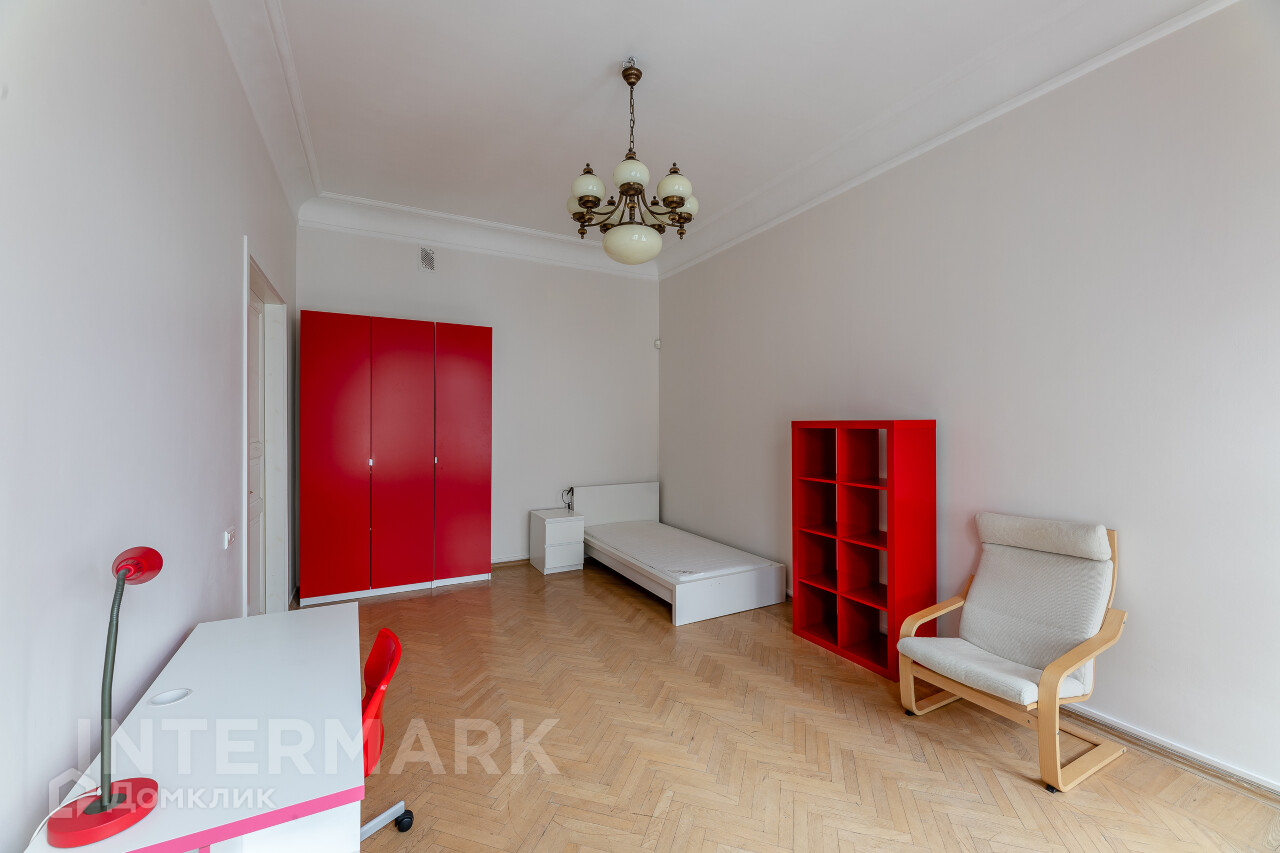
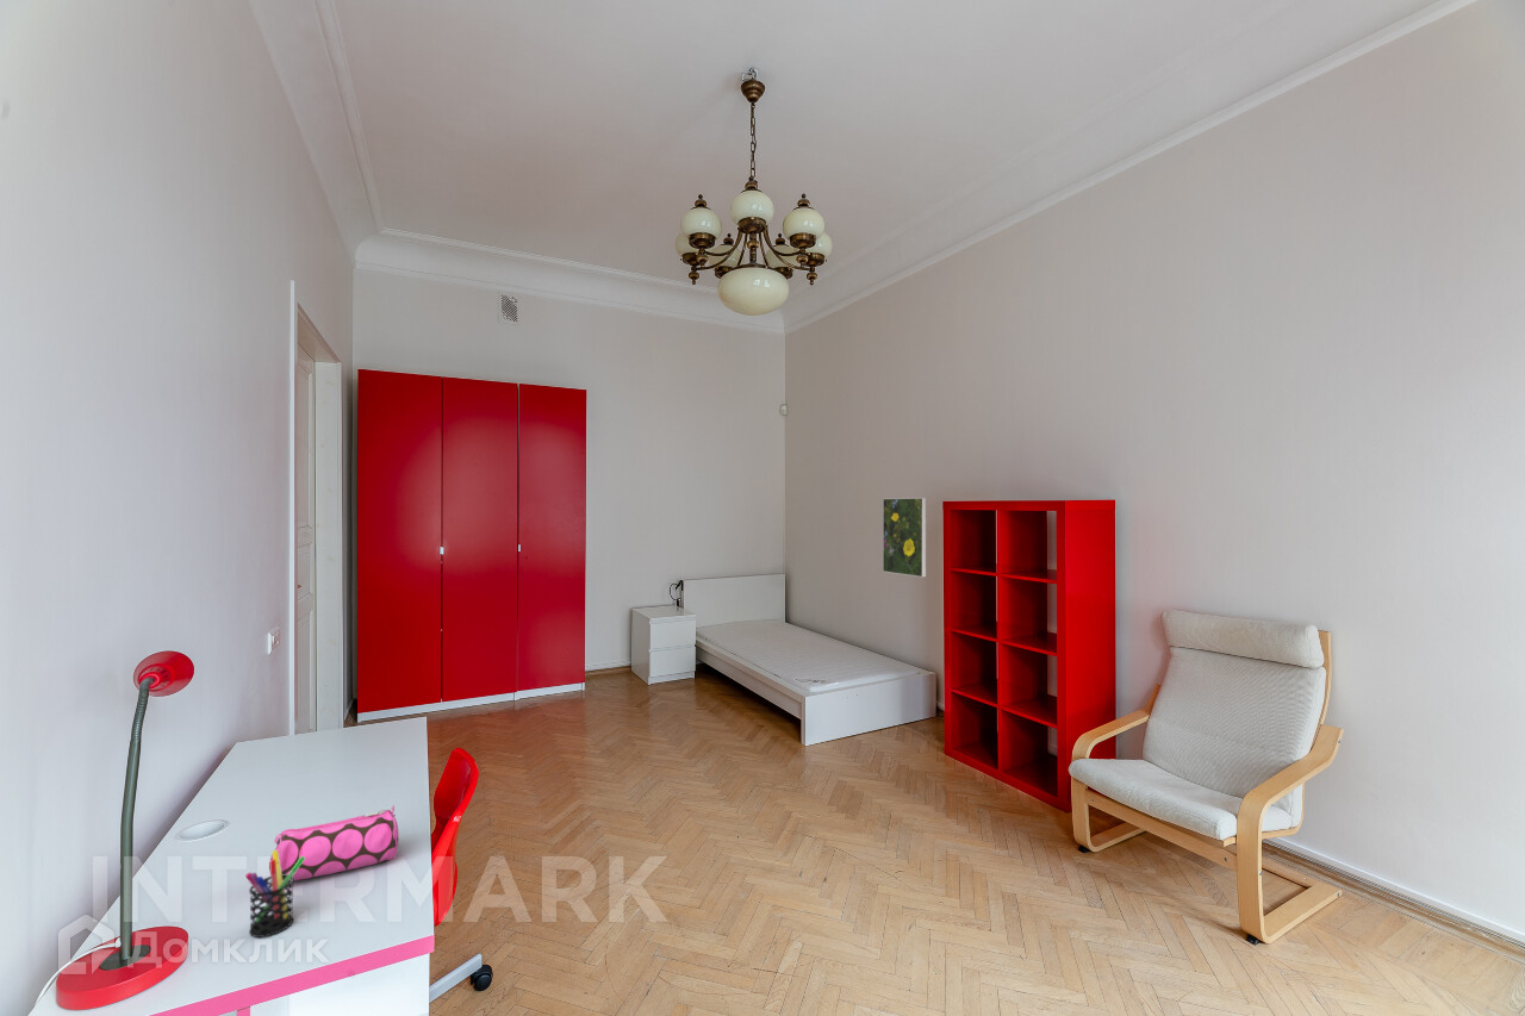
+ pencil case [268,804,400,883]
+ pen holder [244,849,305,939]
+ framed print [882,497,927,578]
